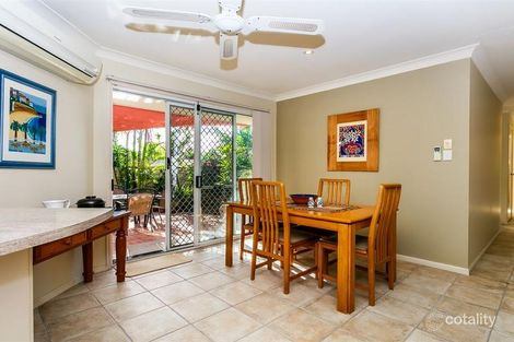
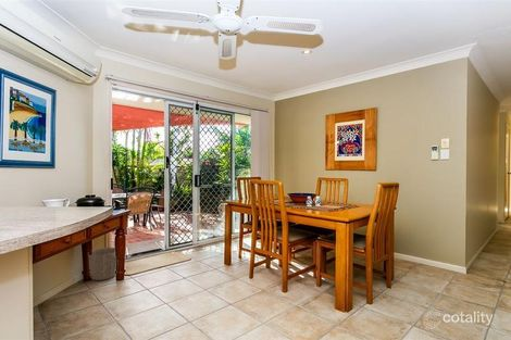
+ waste basket [87,247,117,281]
